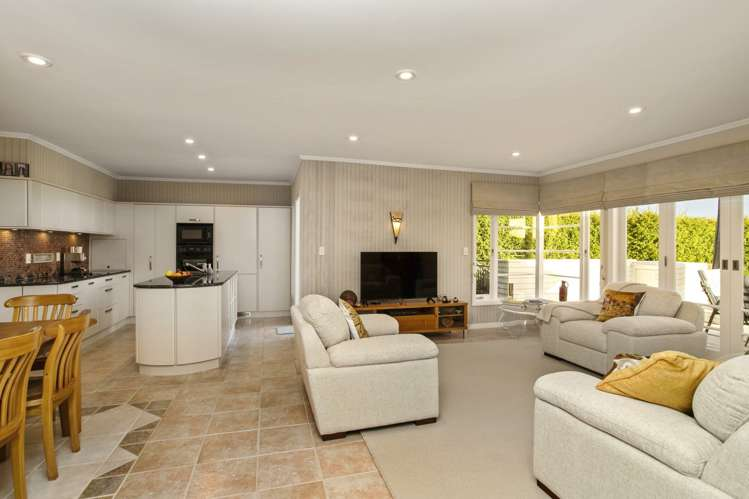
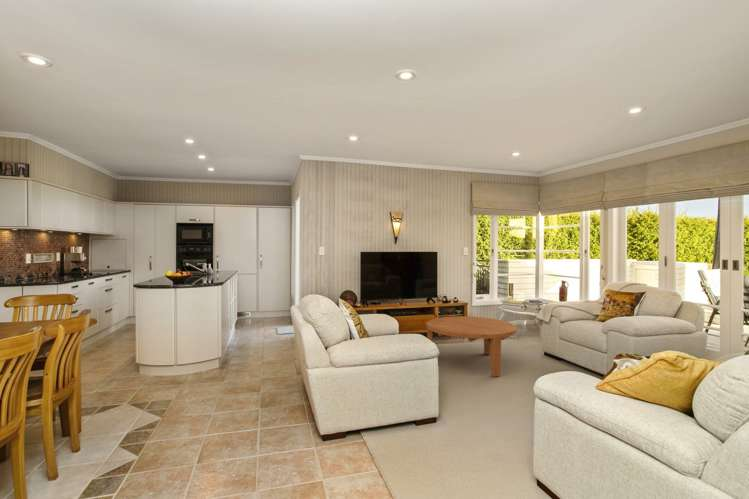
+ coffee table [426,315,518,378]
